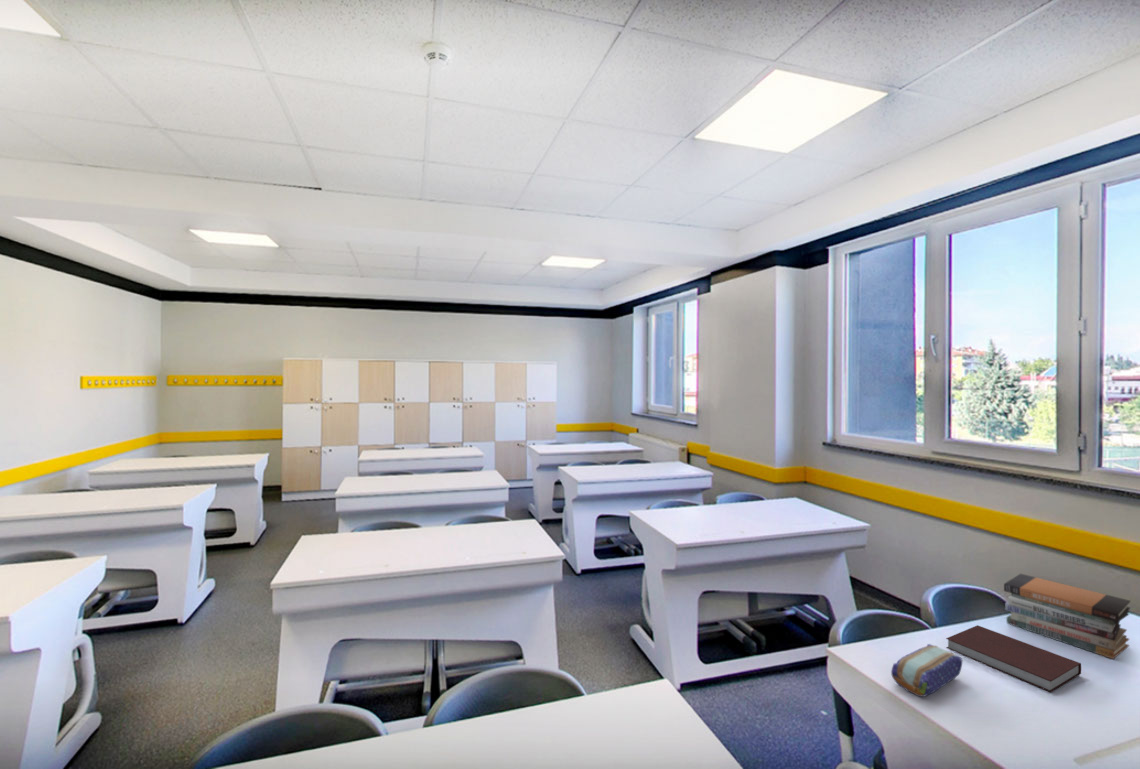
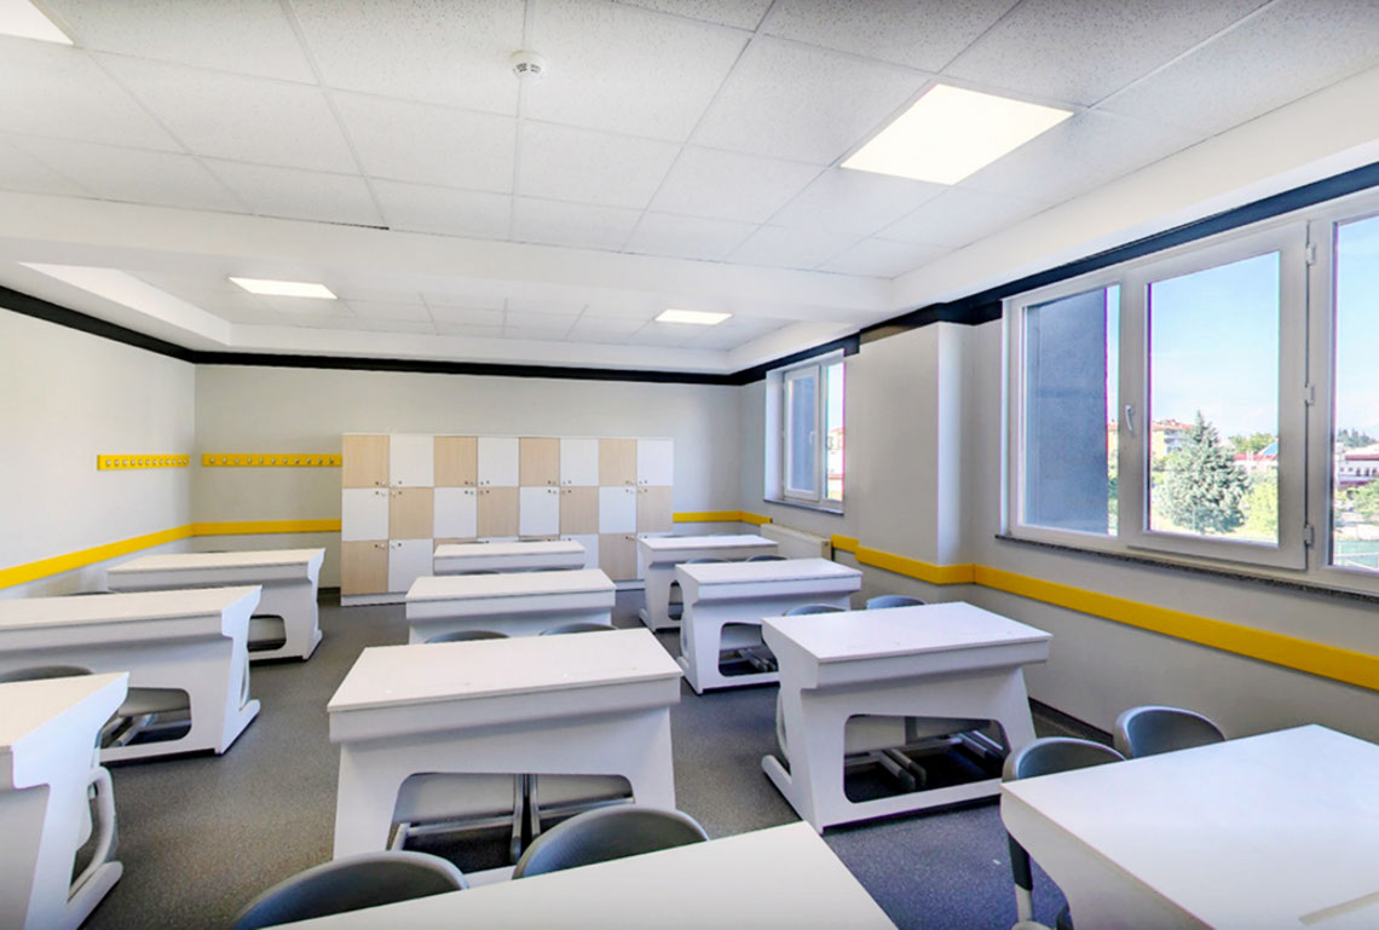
- pencil case [890,643,963,698]
- book stack [1003,573,1131,660]
- notebook [945,624,1082,693]
